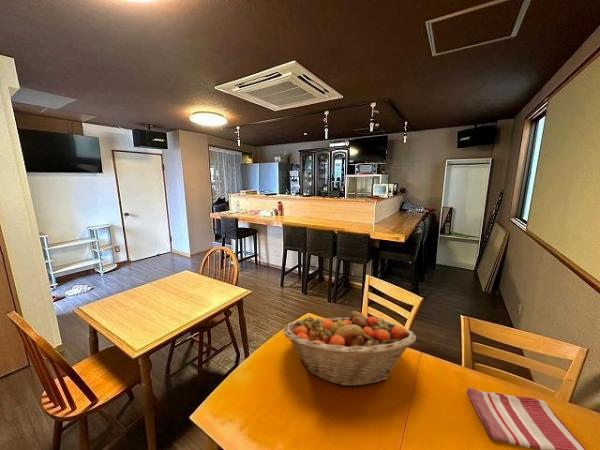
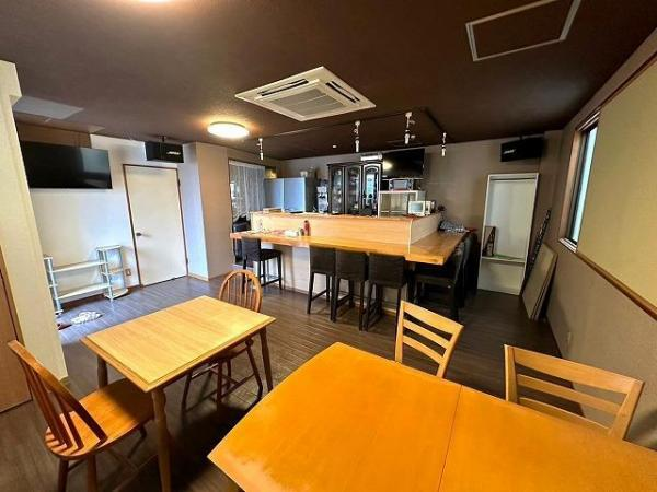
- dish towel [466,386,587,450]
- fruit basket [282,310,417,388]
